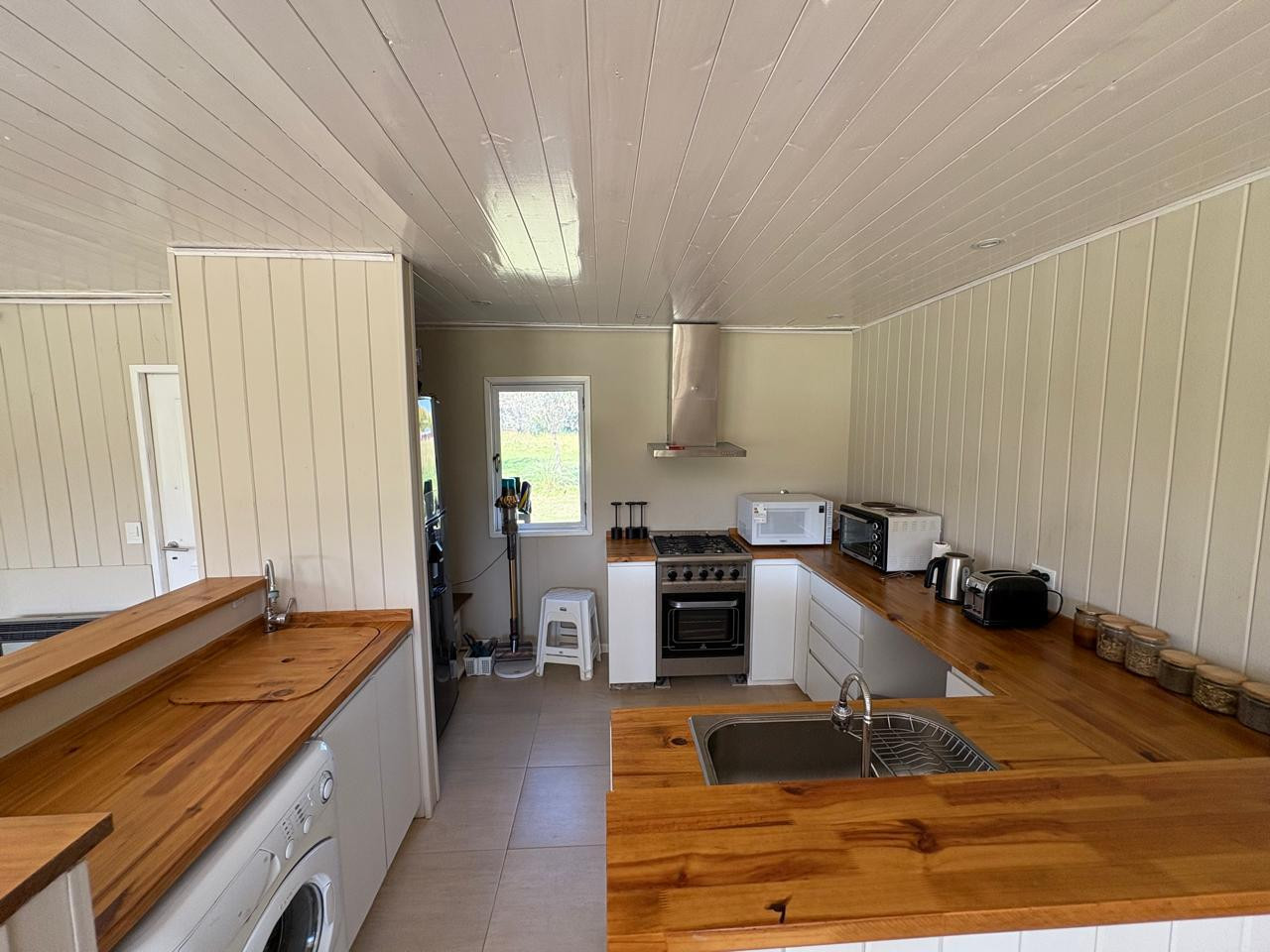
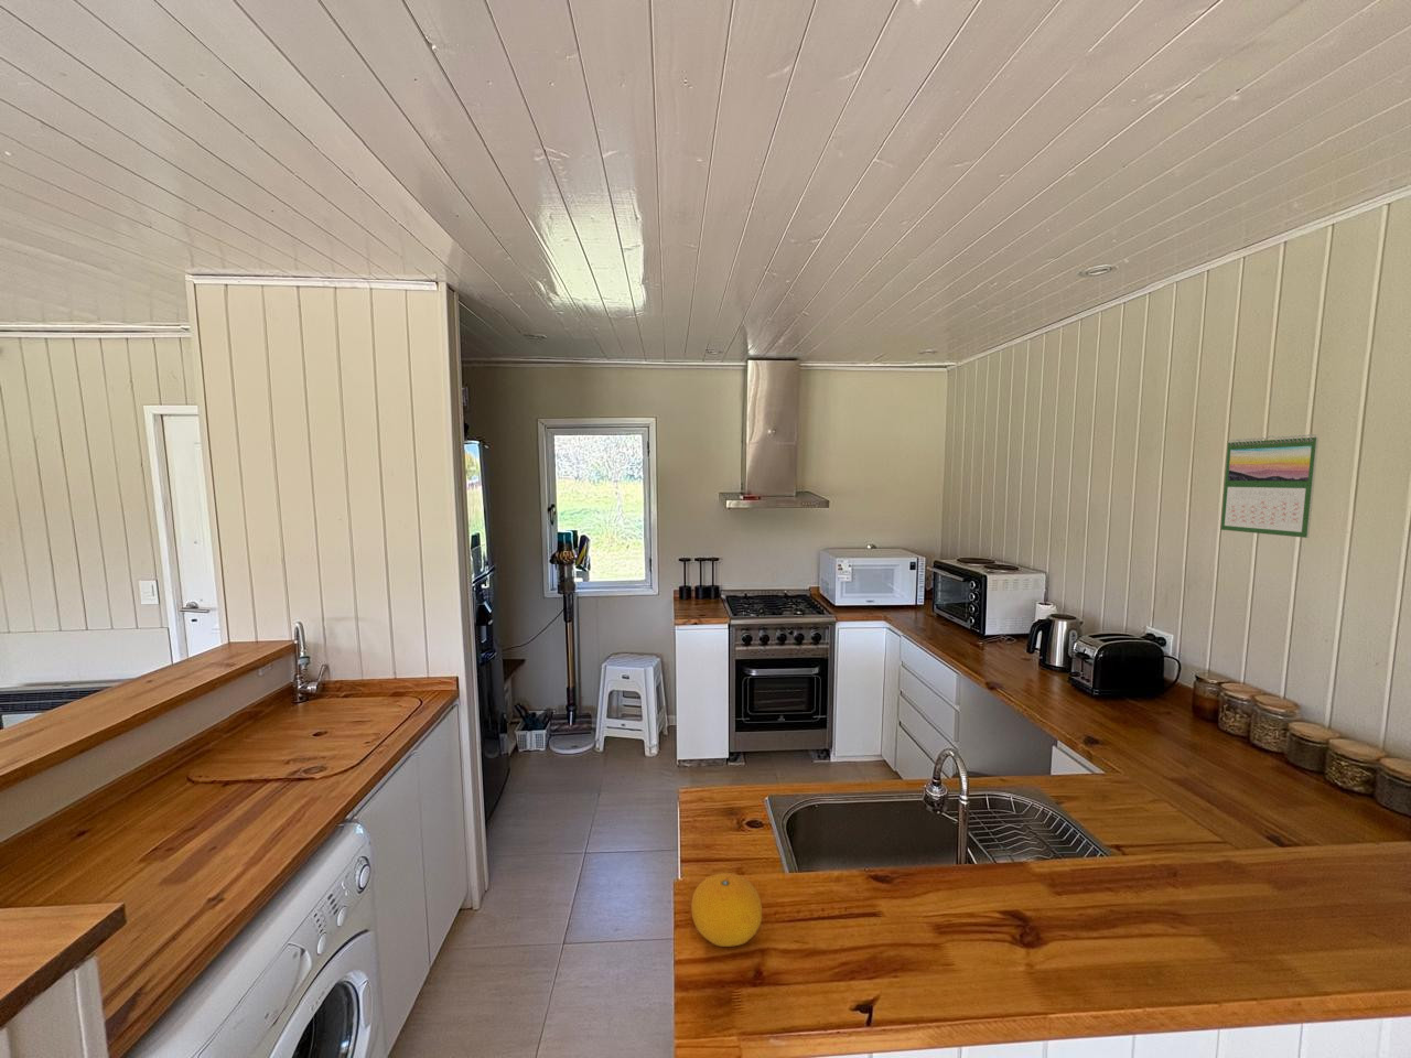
+ calendar [1220,433,1320,539]
+ fruit [690,871,763,948]
